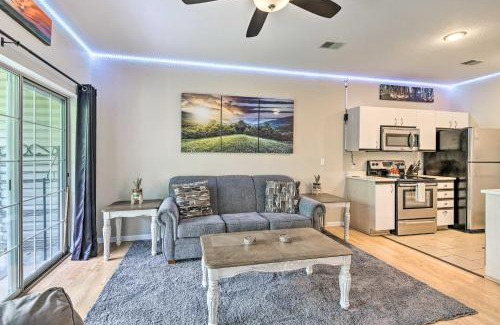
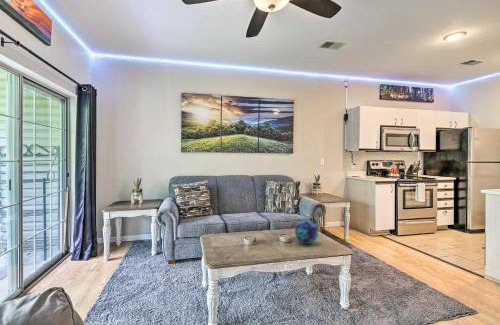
+ decorative ball [294,219,319,245]
